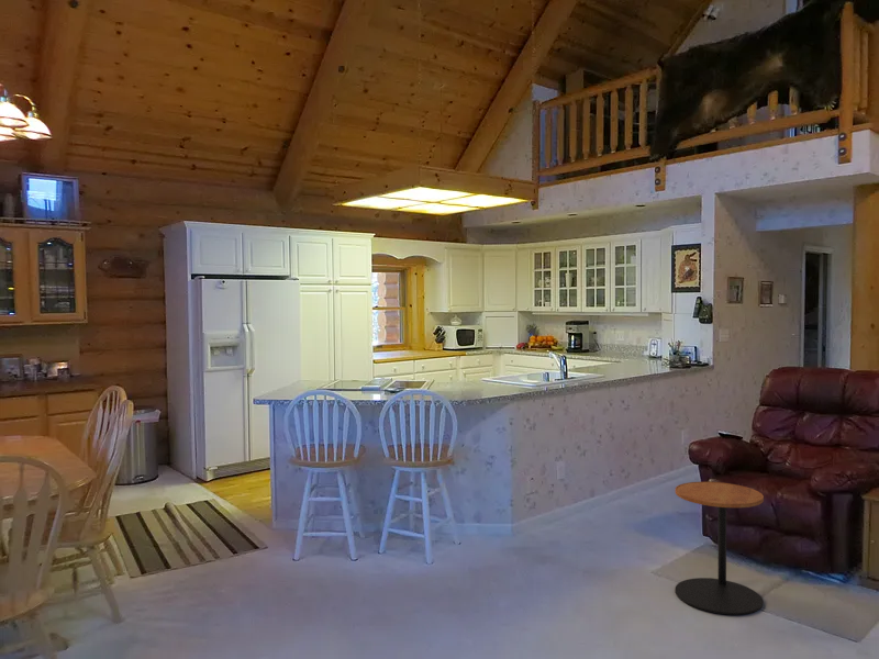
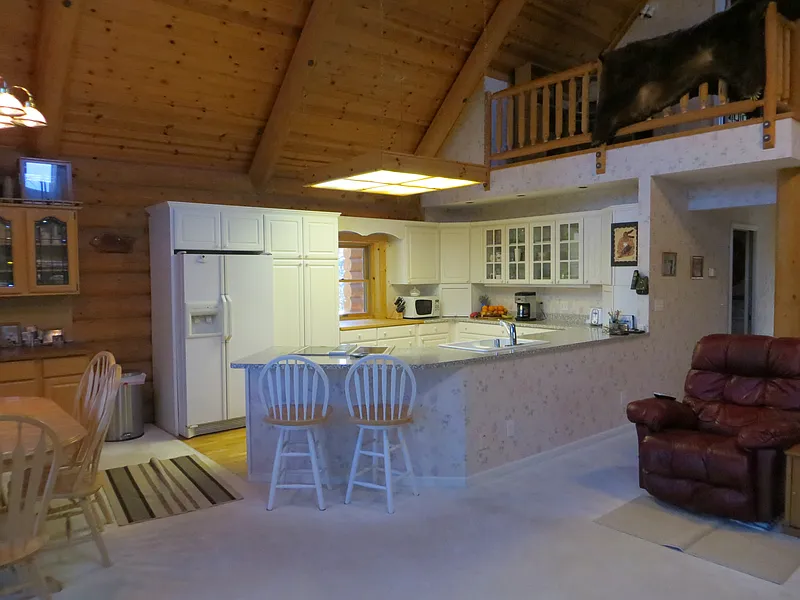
- side table [674,481,765,616]
